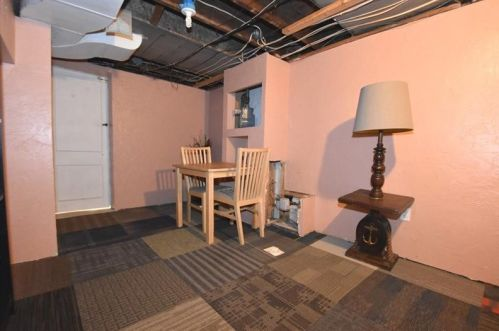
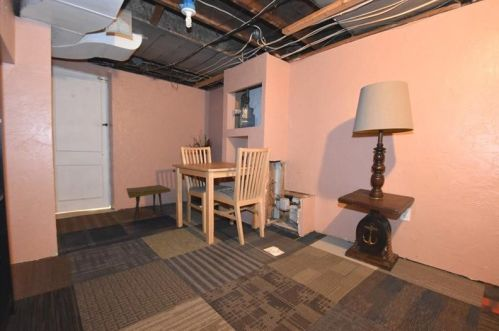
+ side table [125,184,171,226]
